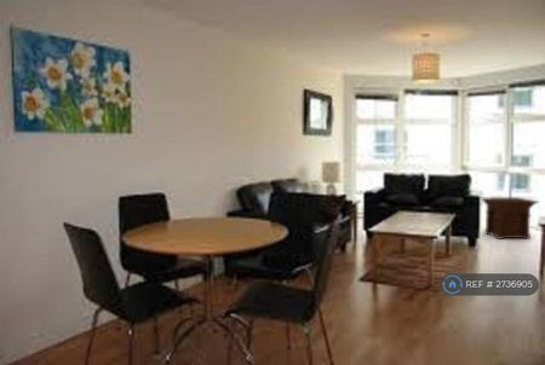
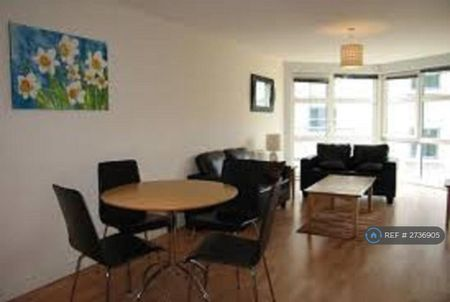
- side table [481,196,539,241]
